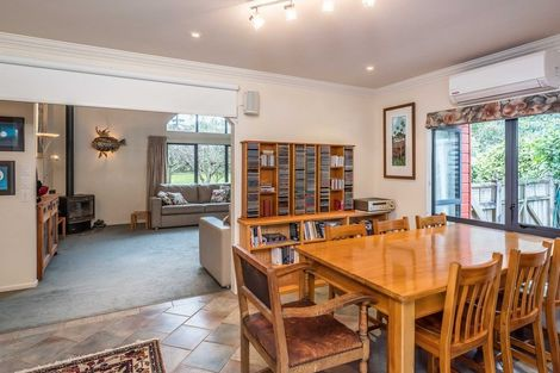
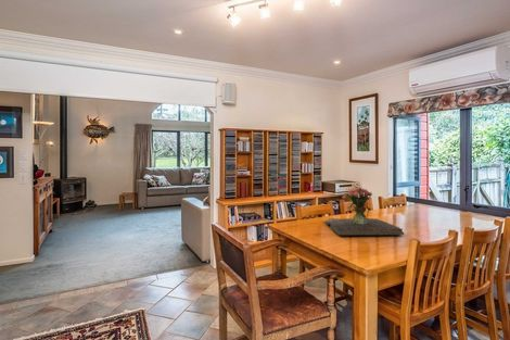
+ flower arrangement [322,187,405,236]
